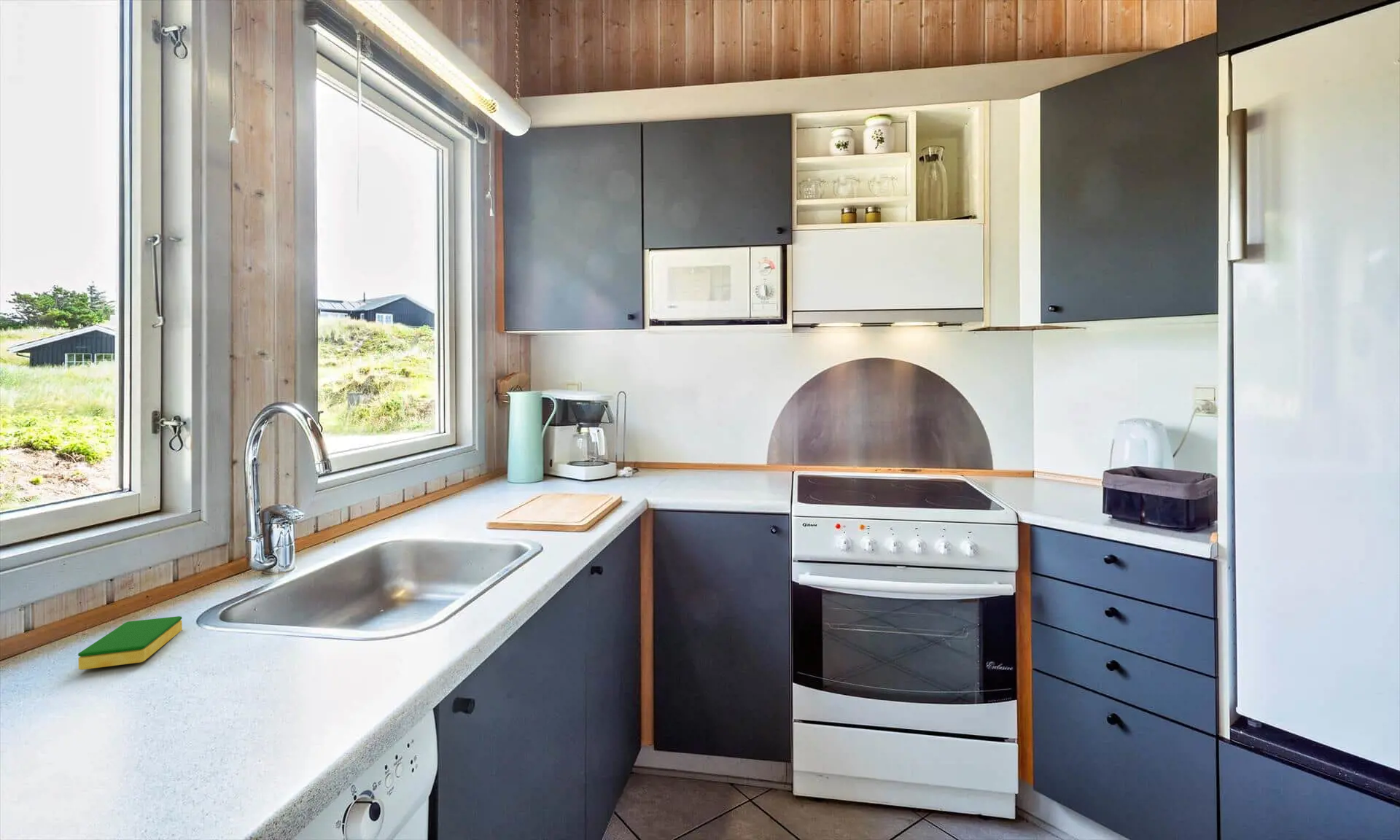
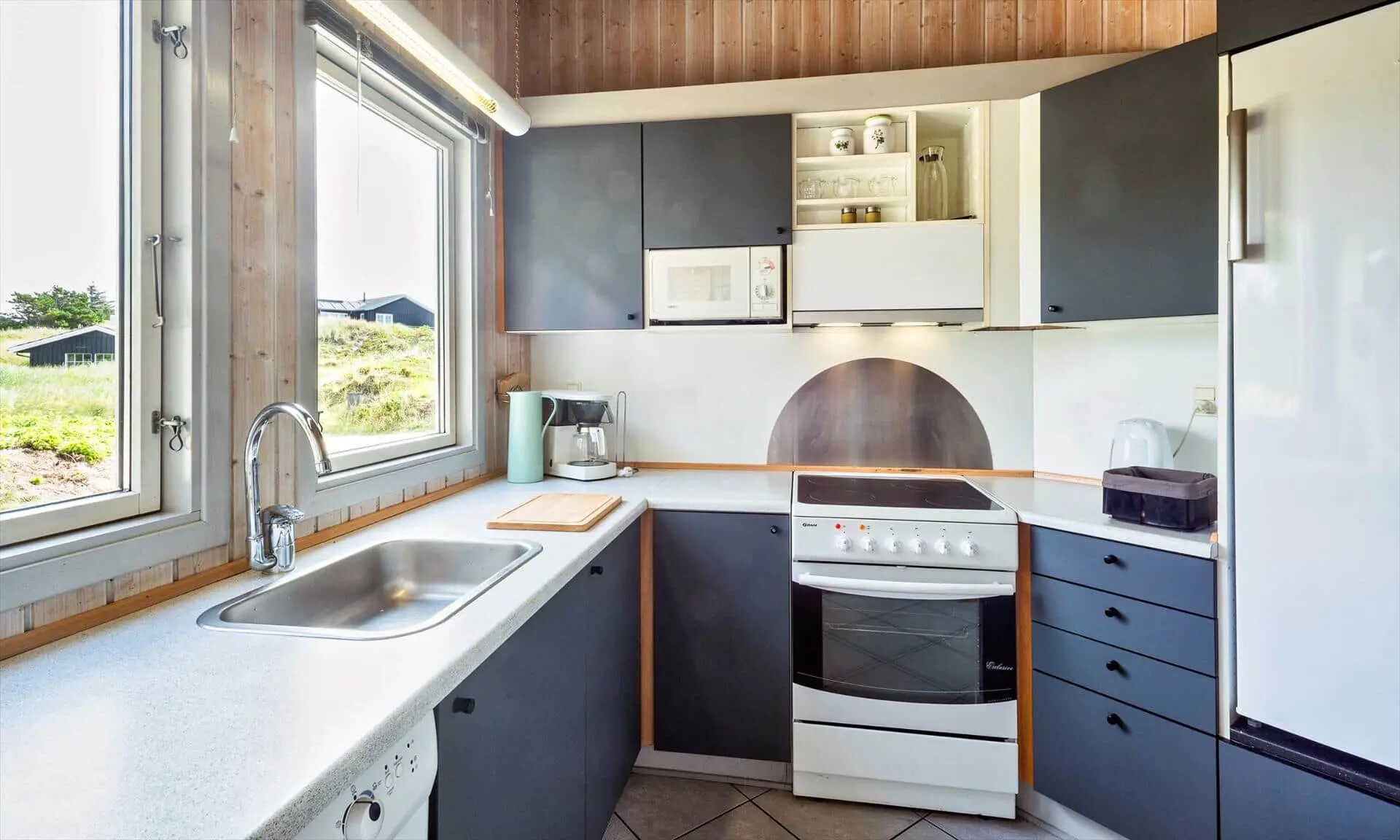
- dish sponge [77,615,183,671]
